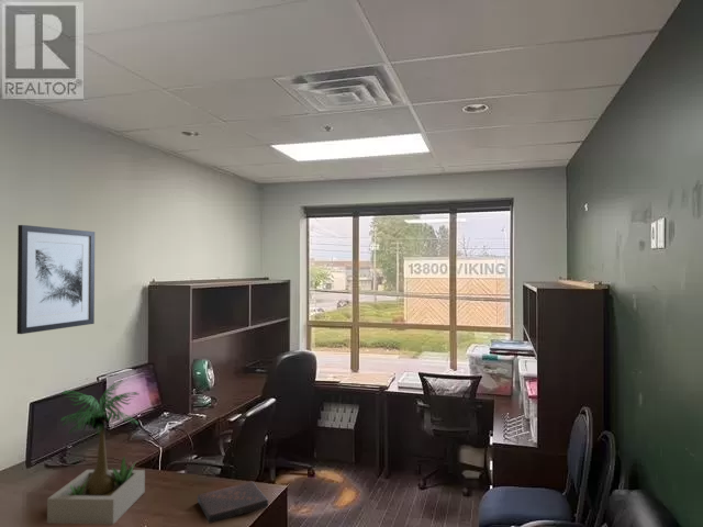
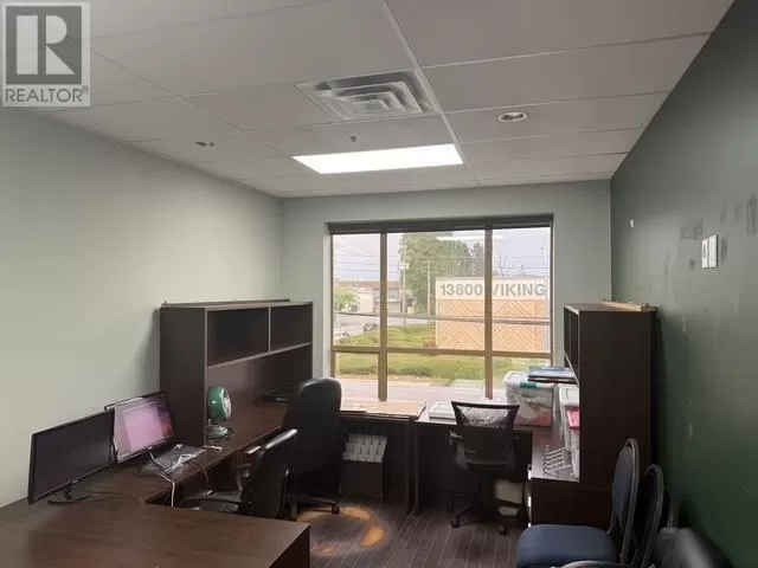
- wall art [16,224,96,335]
- potted plant [46,379,146,526]
- book [197,480,269,525]
